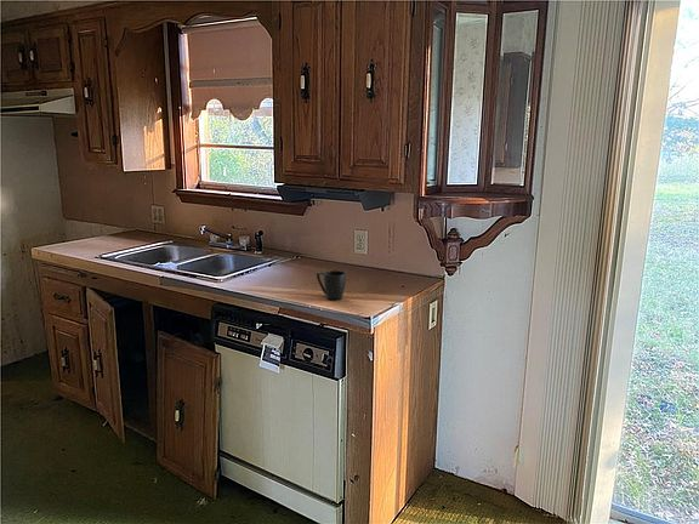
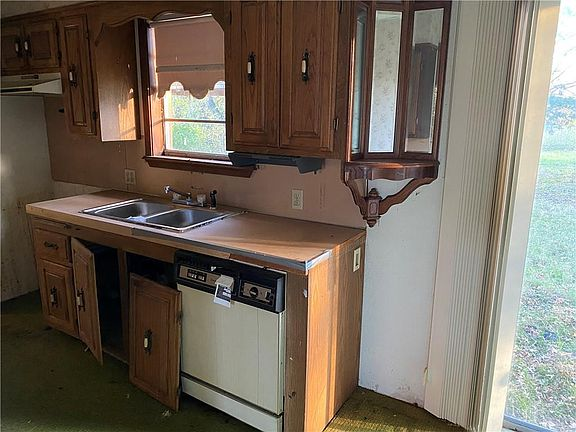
- mug [316,269,347,301]
